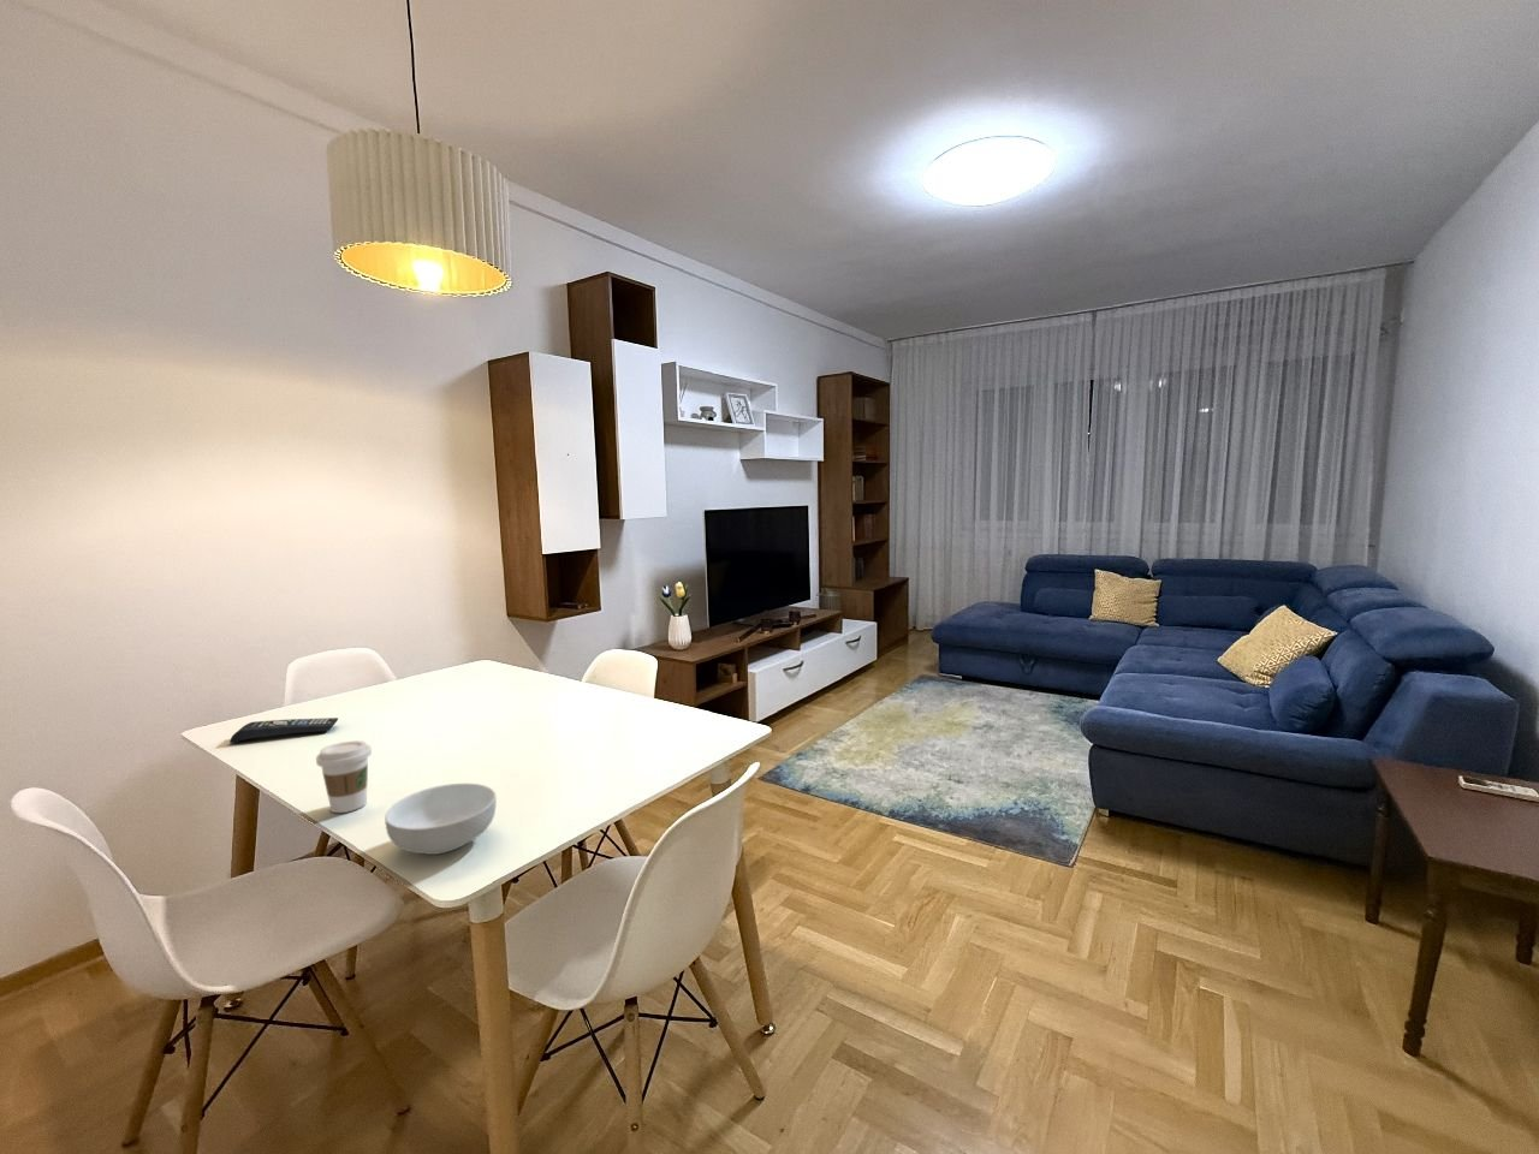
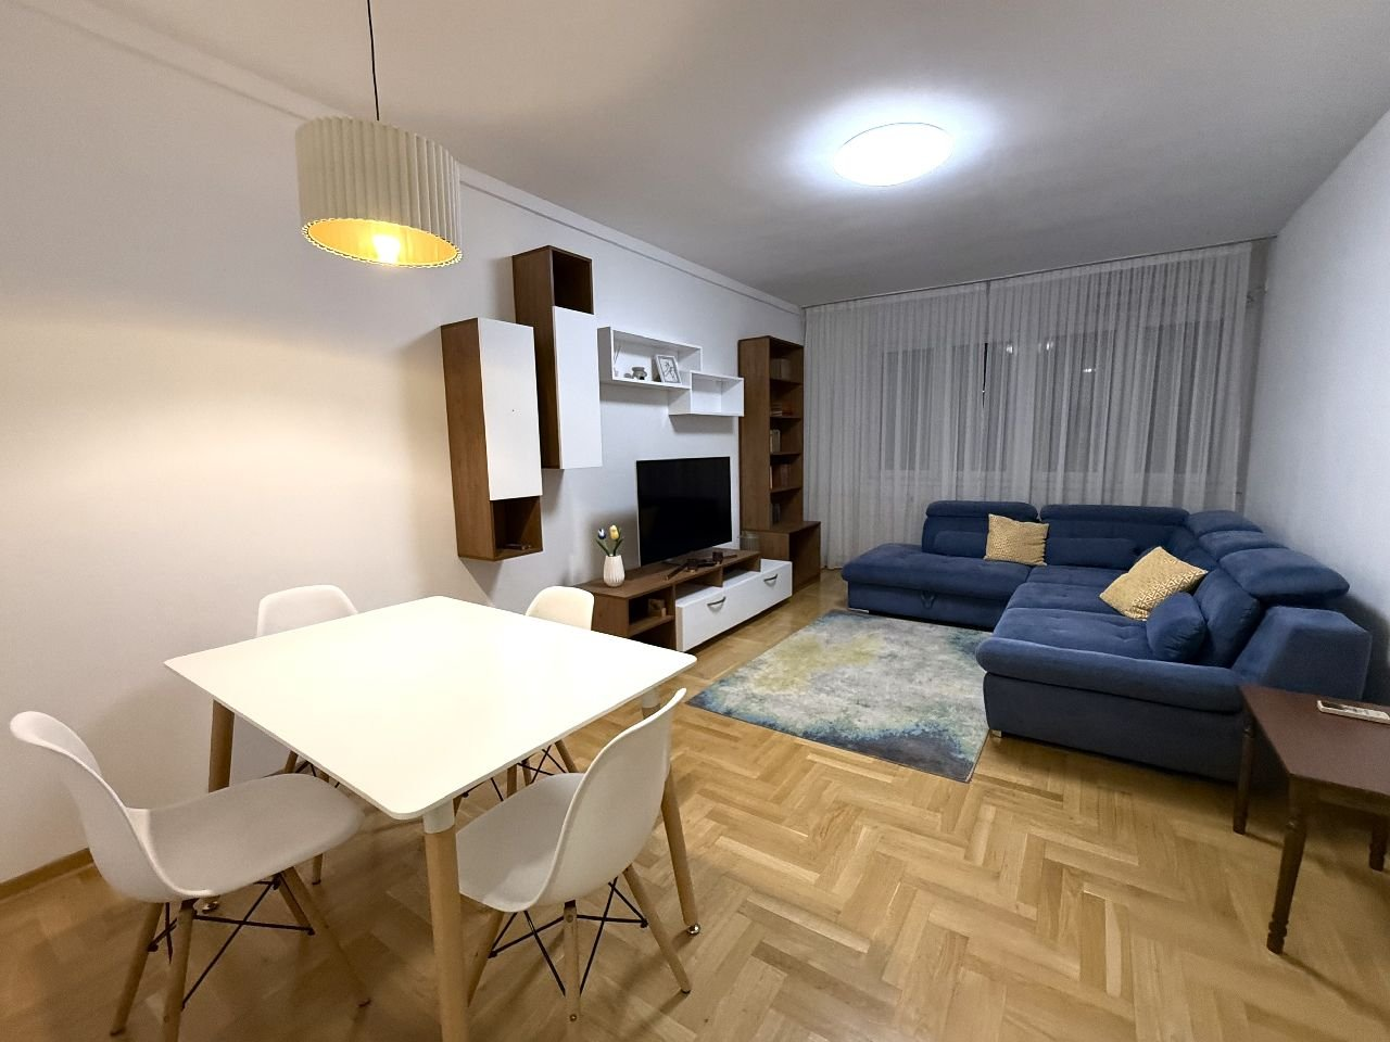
- cereal bowl [384,783,498,856]
- coffee cup [315,739,373,813]
- remote control [229,716,339,744]
